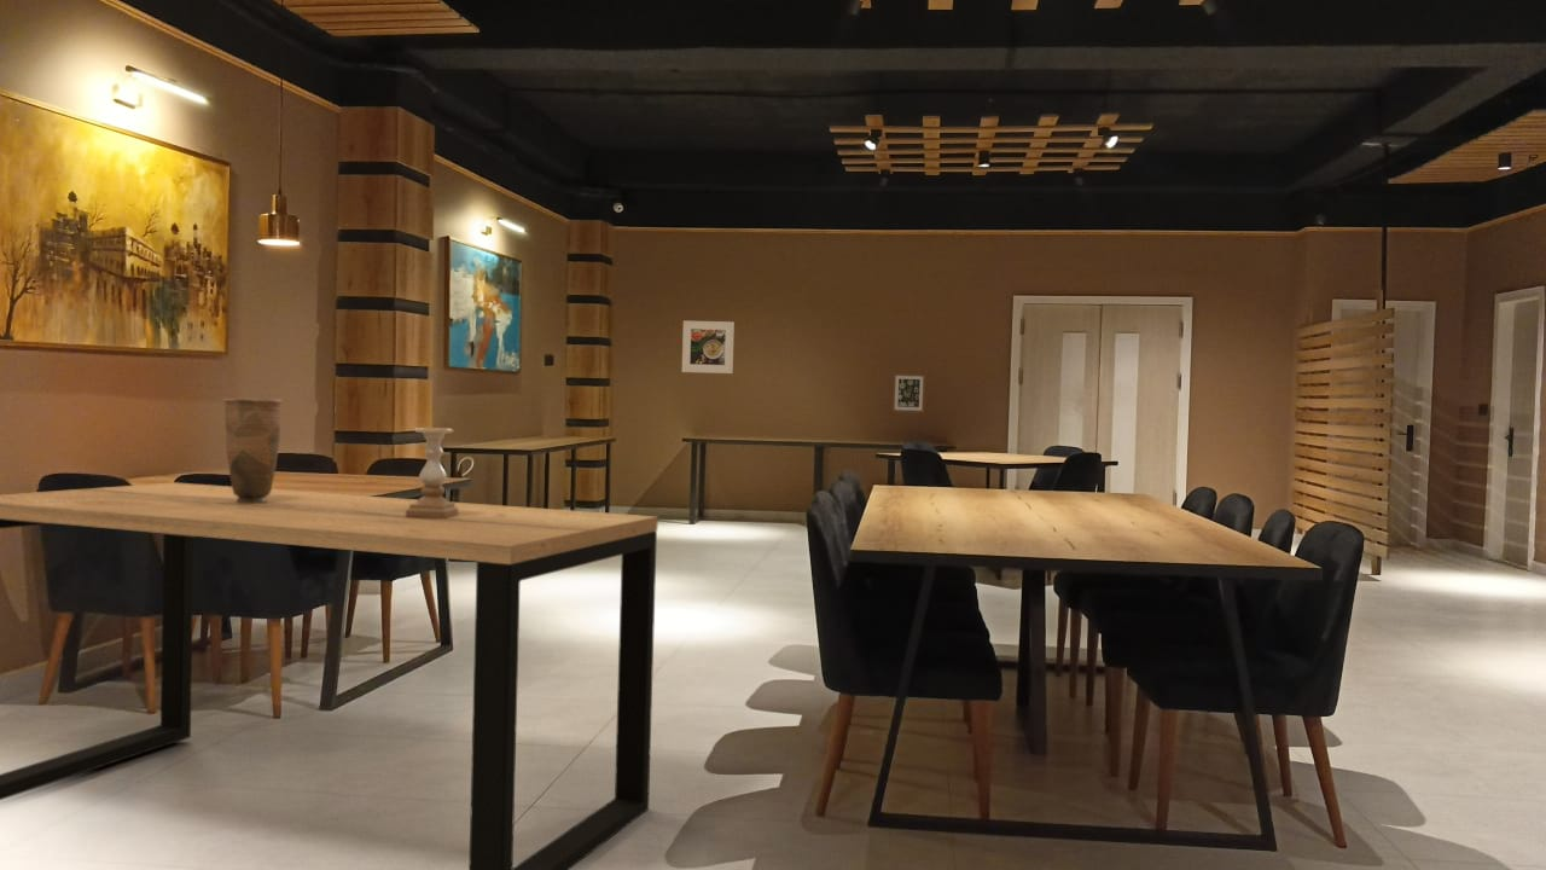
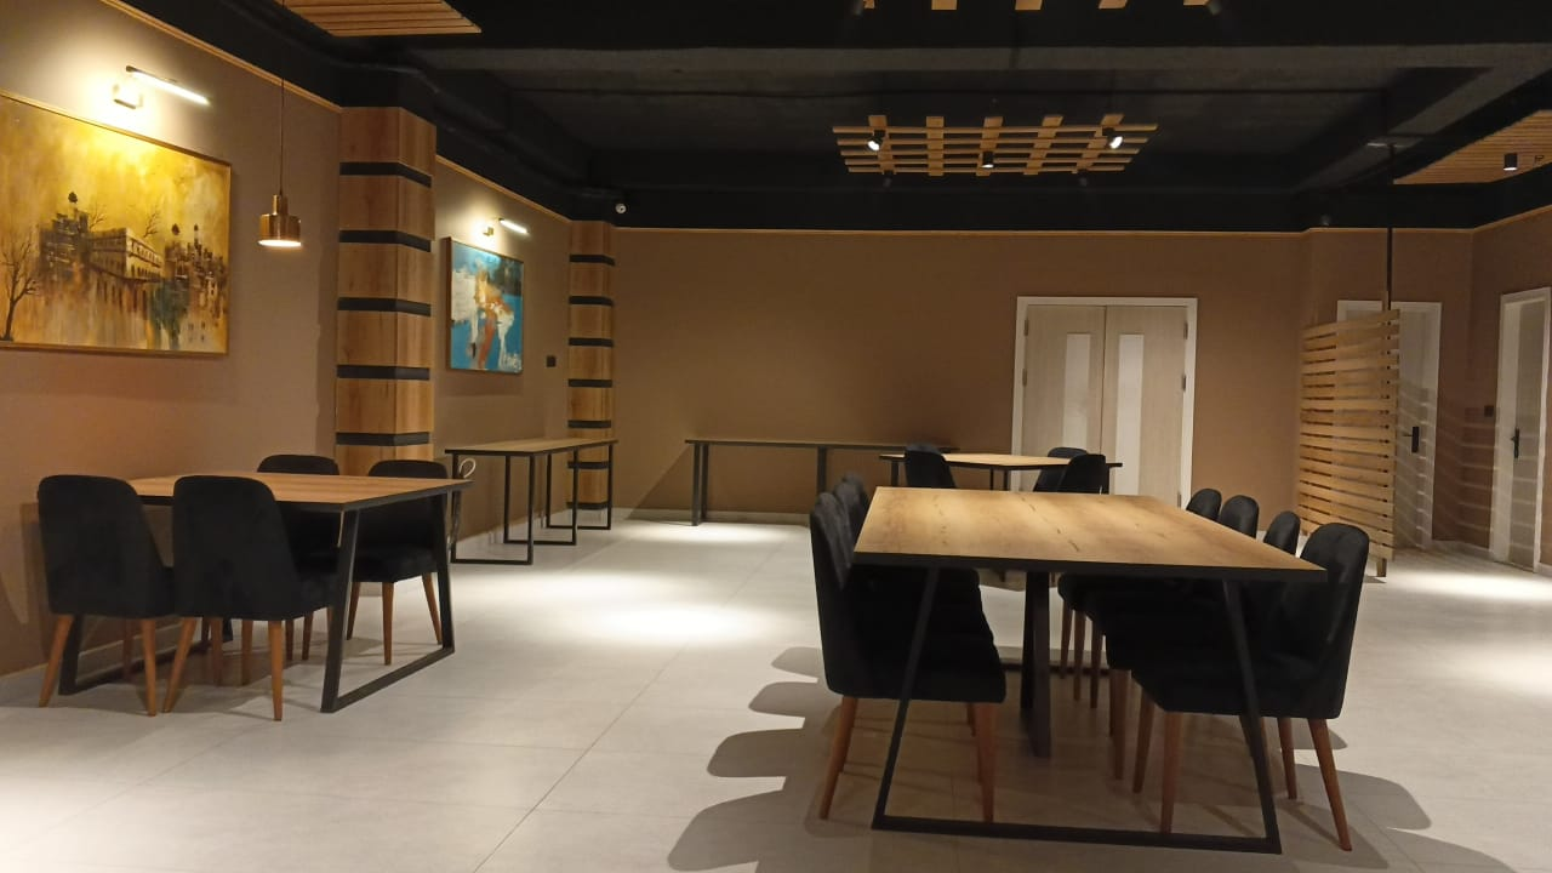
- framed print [681,319,736,375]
- dining table [0,481,659,870]
- candle holder [406,427,458,518]
- vase [222,398,284,504]
- wall art [891,372,926,414]
